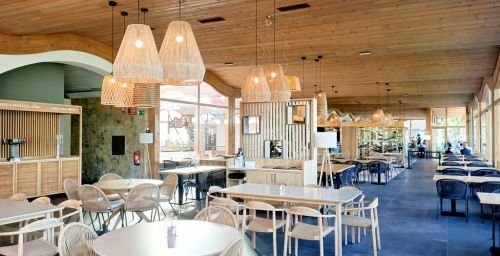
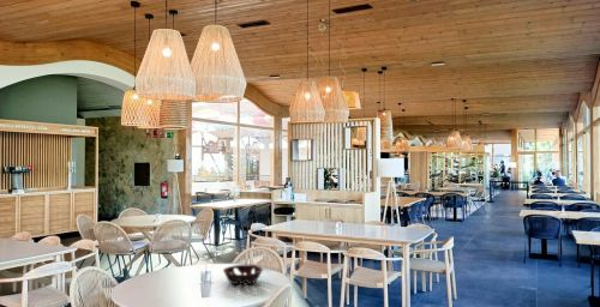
+ decorative bowl [222,264,264,285]
